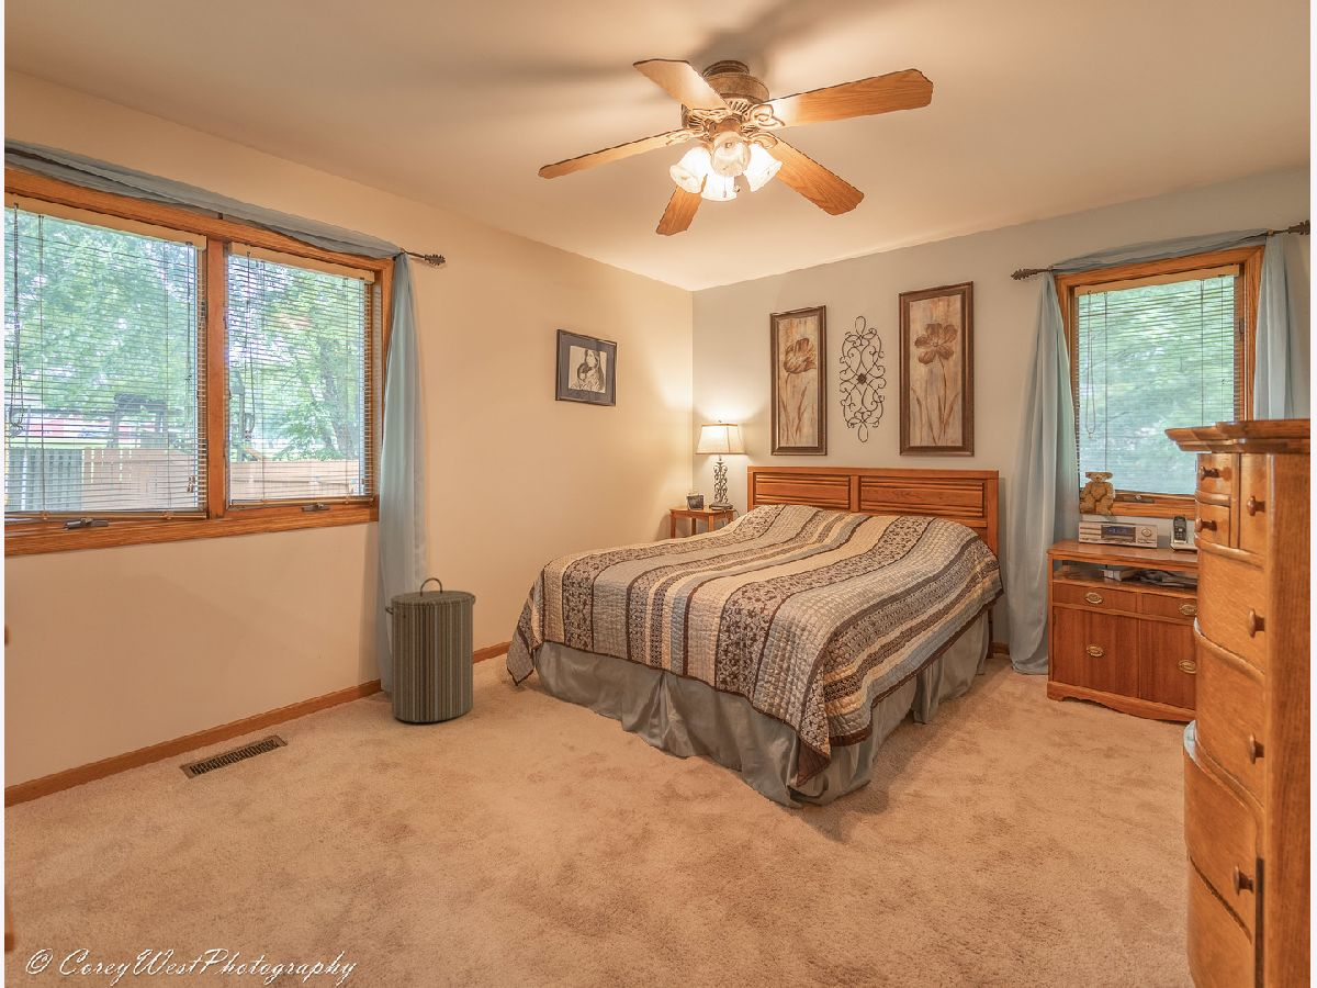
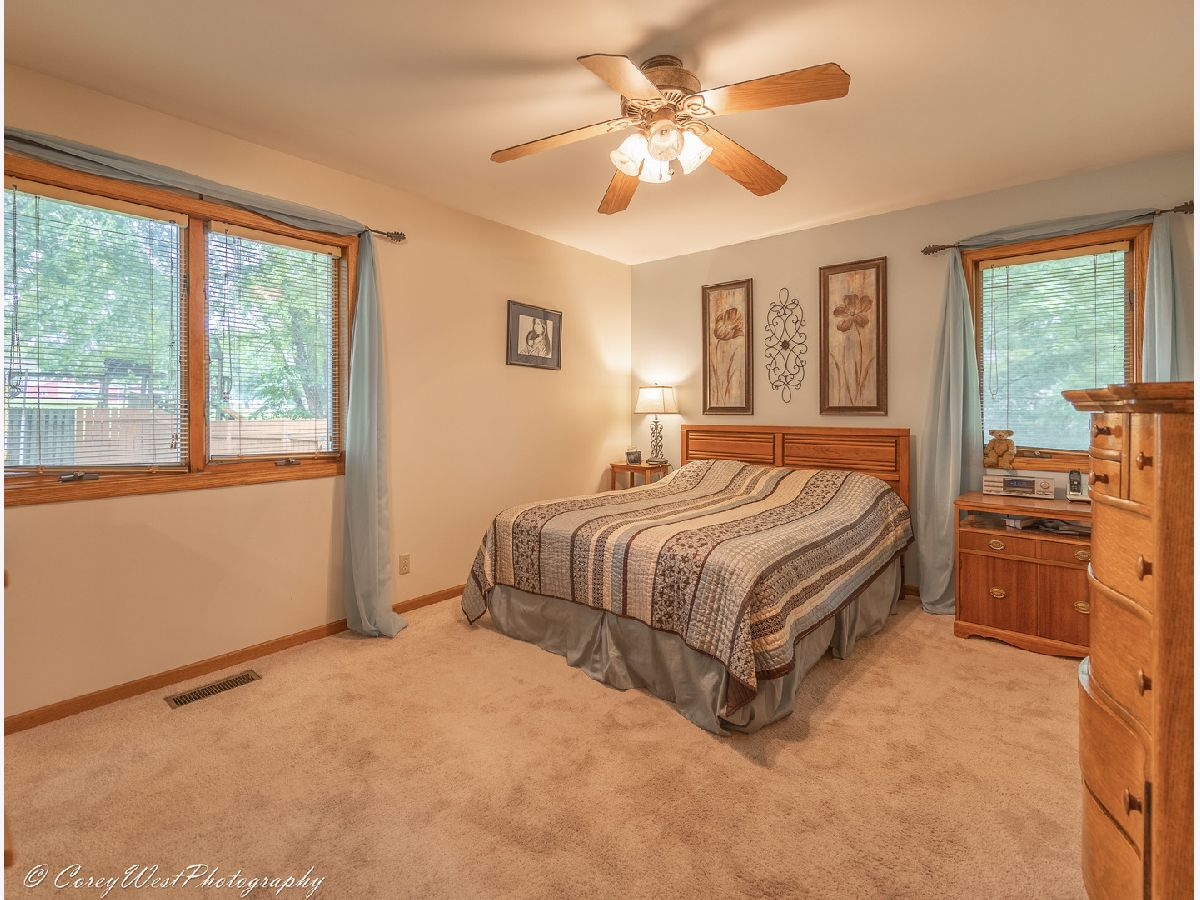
- laundry hamper [384,576,477,723]
